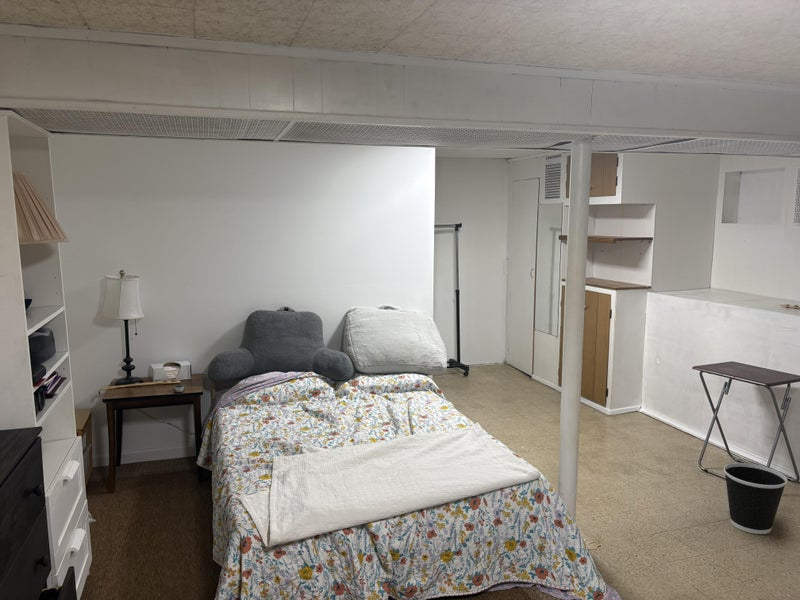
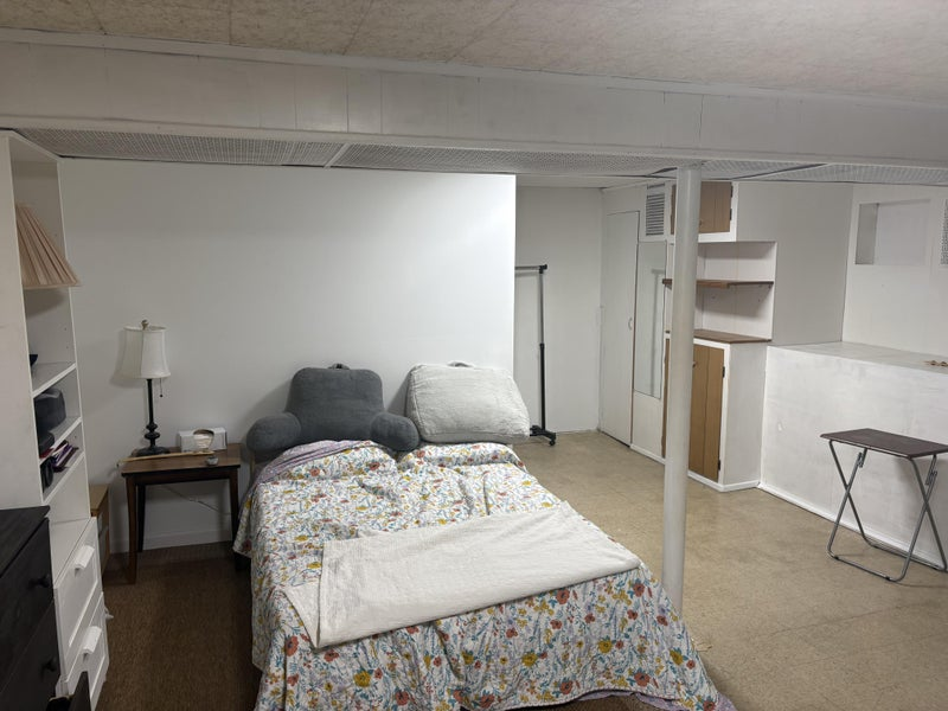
- wastebasket [723,462,788,535]
